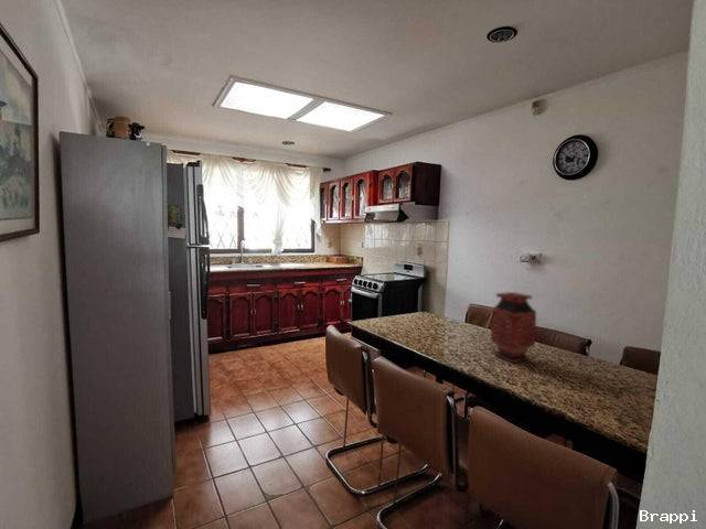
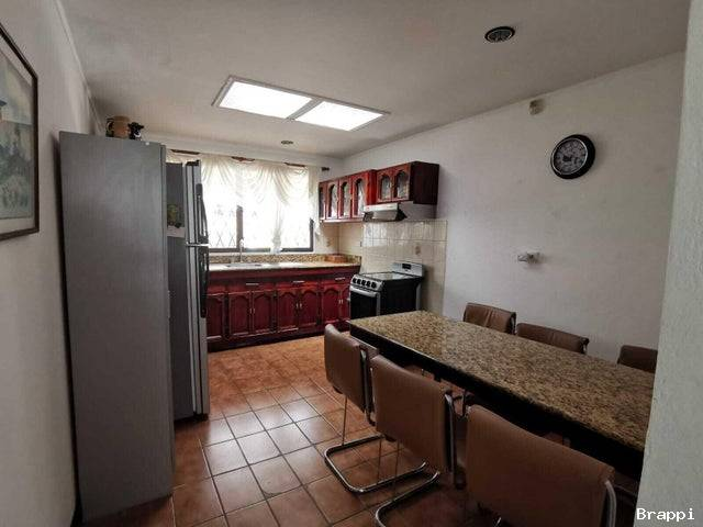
- vase [490,291,538,364]
